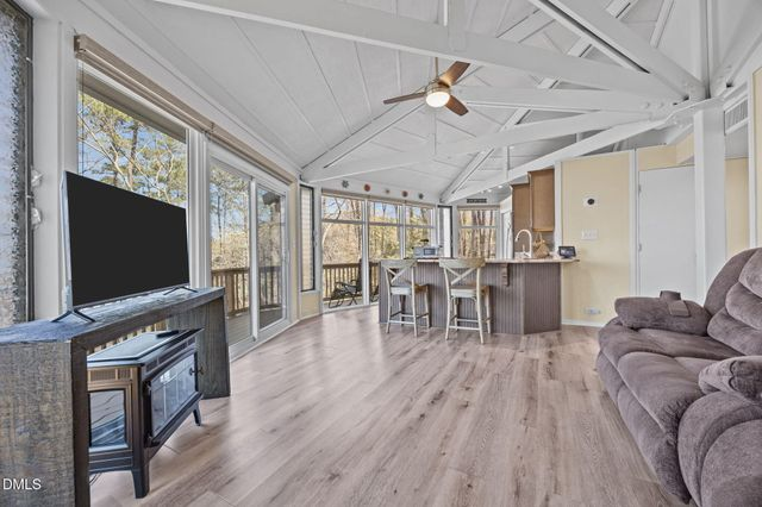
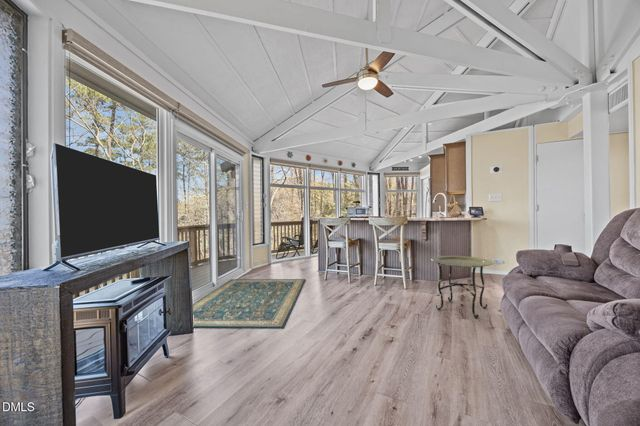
+ side table [430,255,494,320]
+ rug [192,278,306,330]
